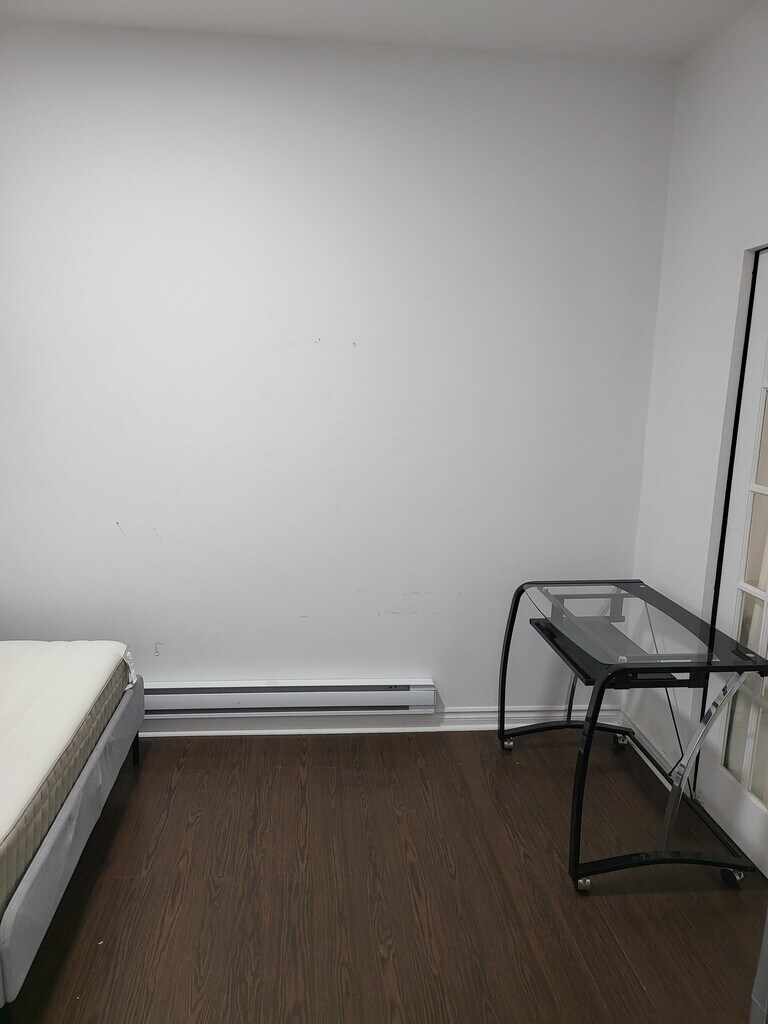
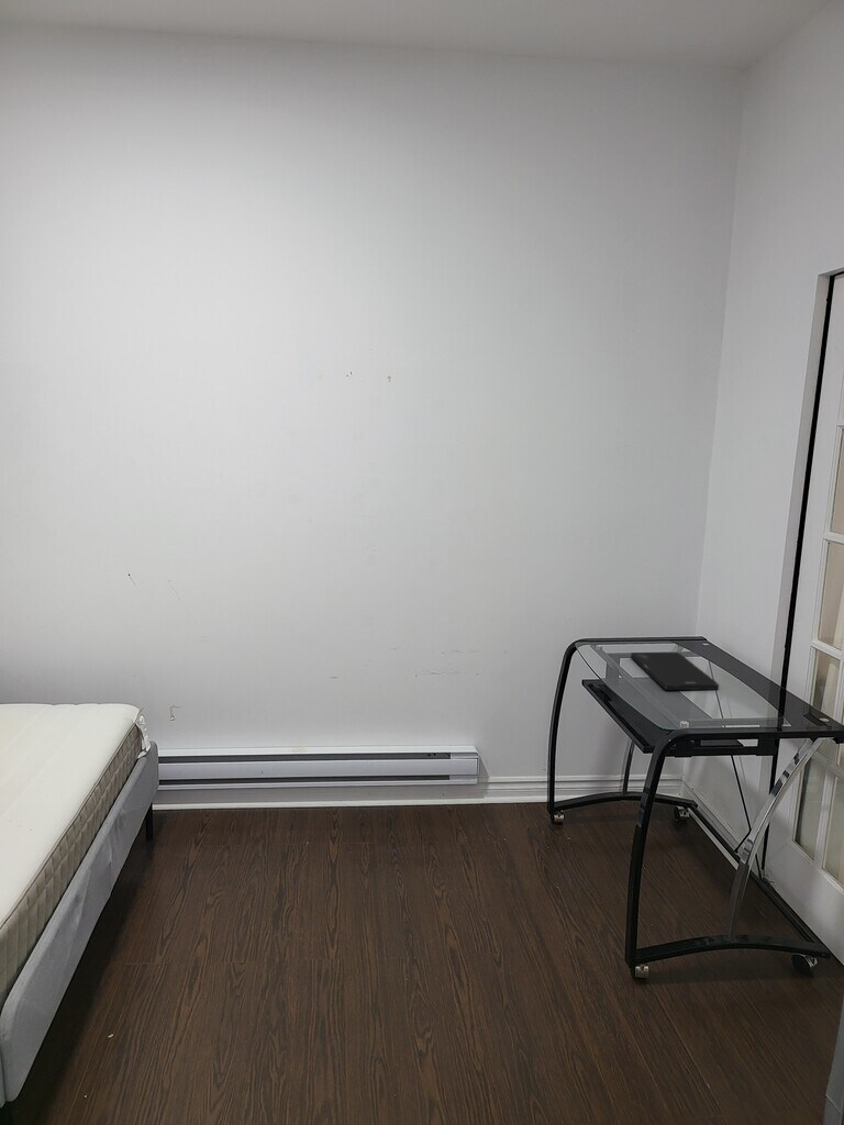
+ smartphone [630,651,720,691]
